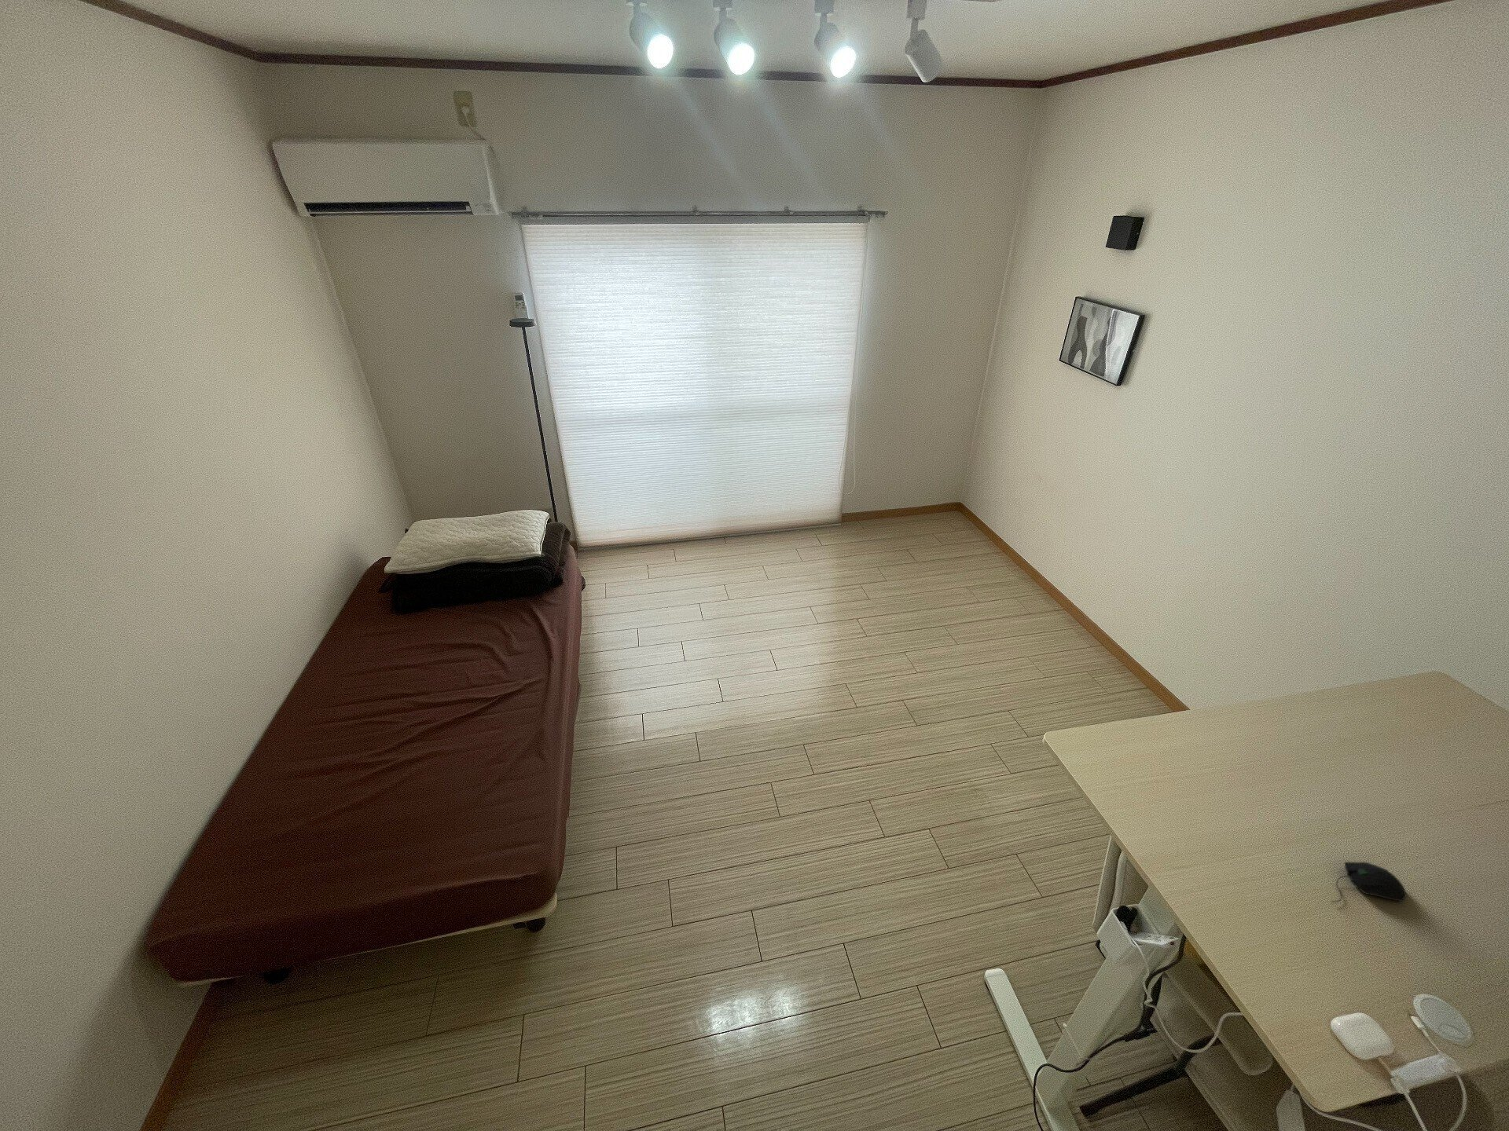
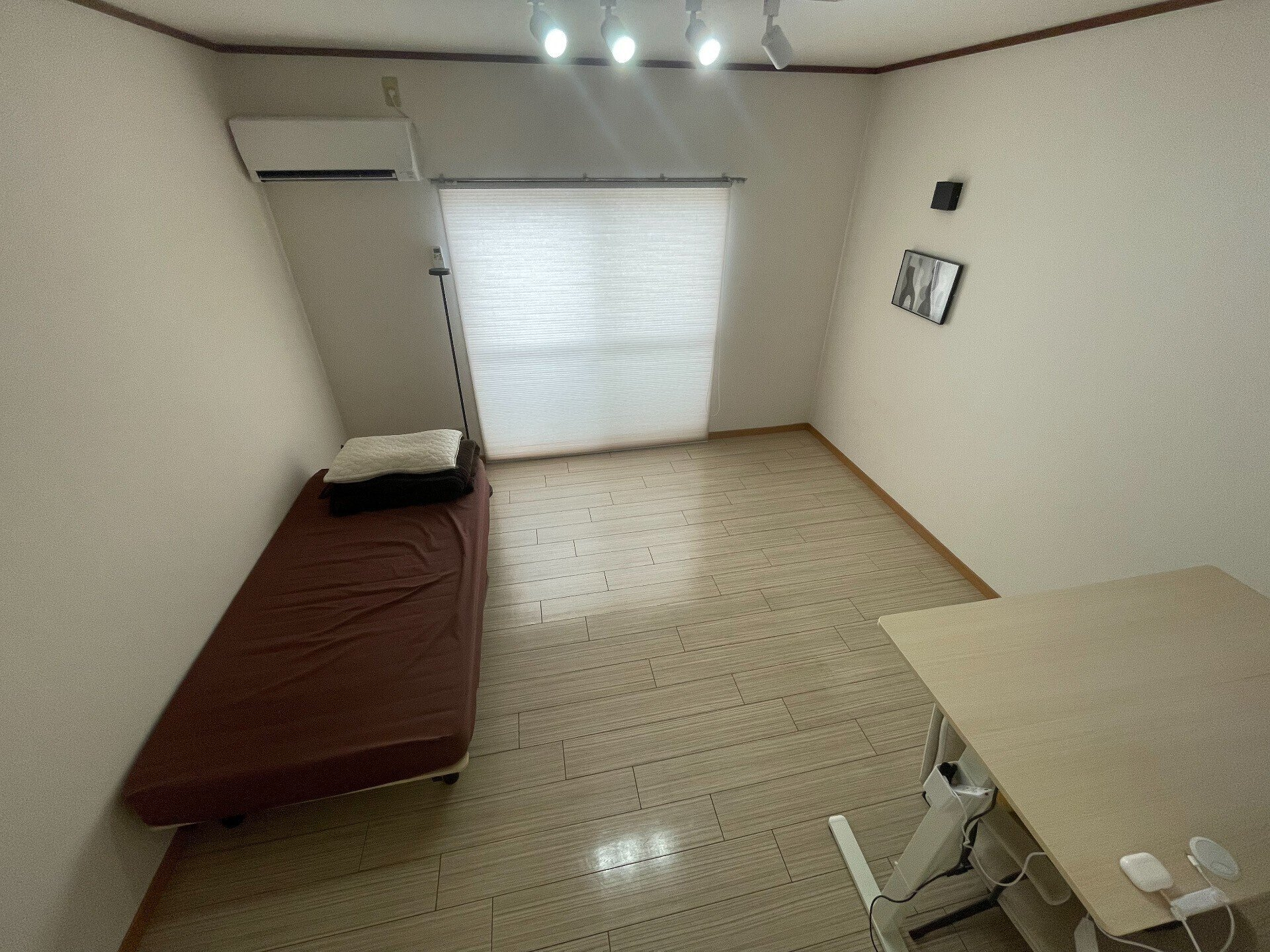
- computer mouse [1330,861,1408,903]
